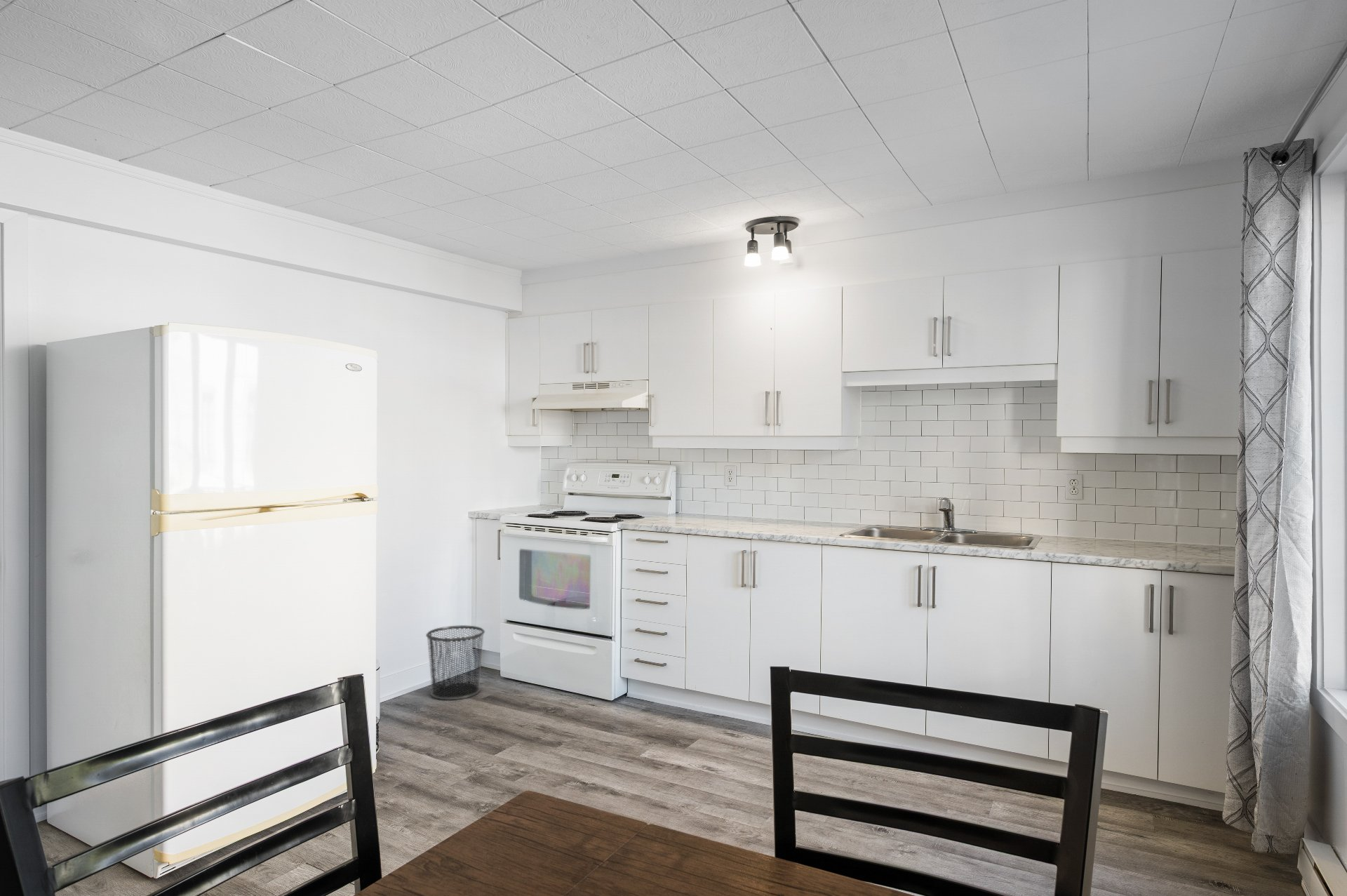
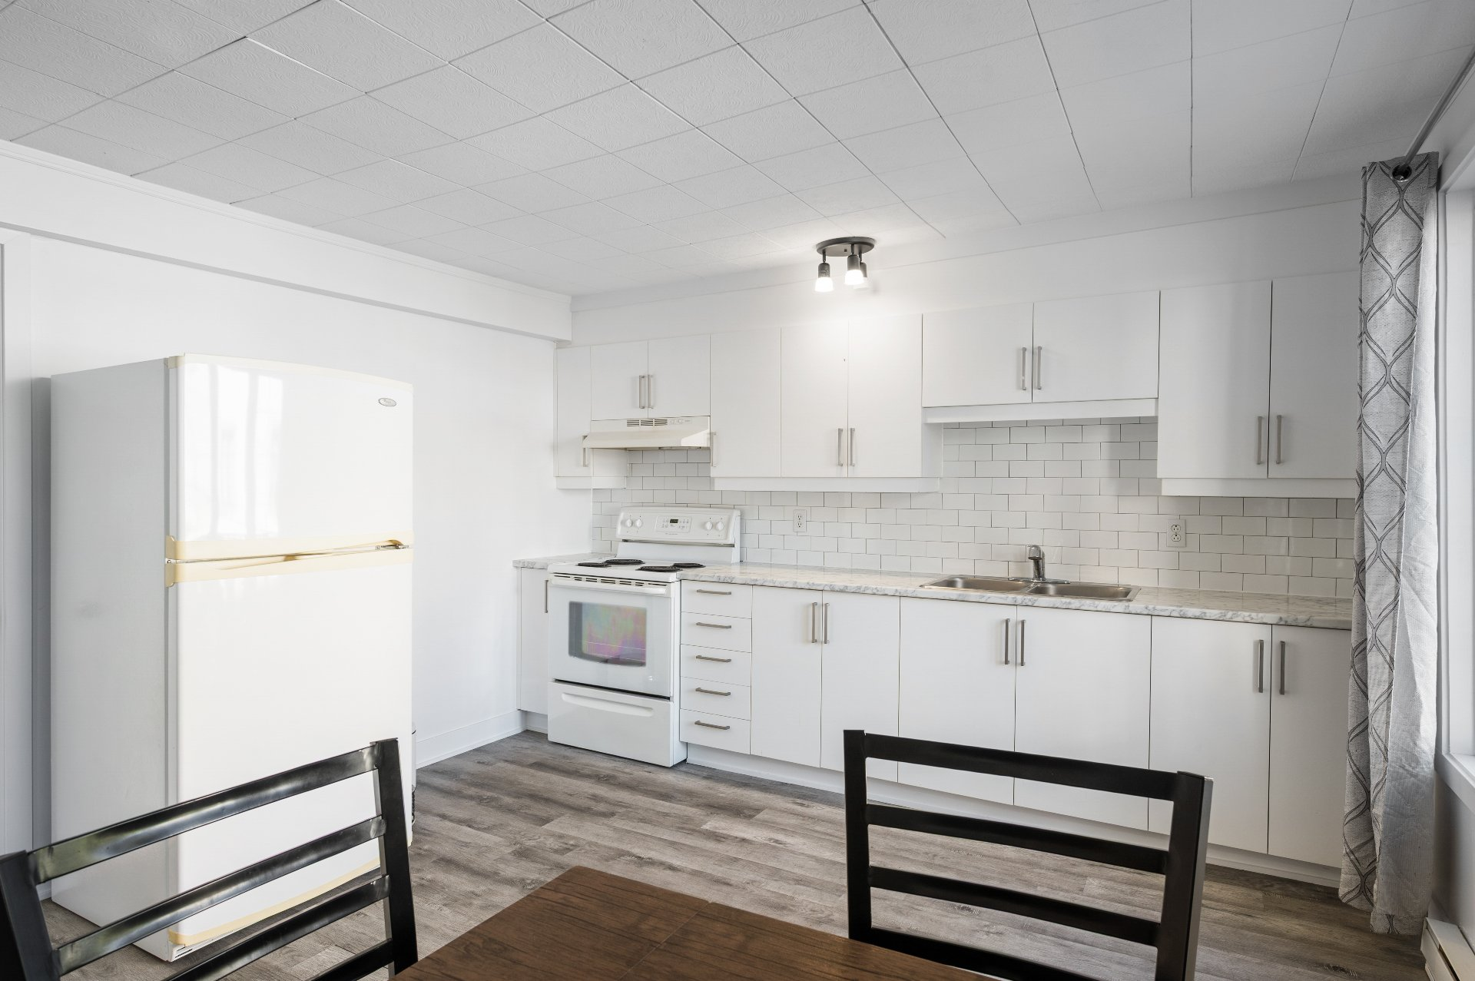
- trash can [425,624,485,701]
